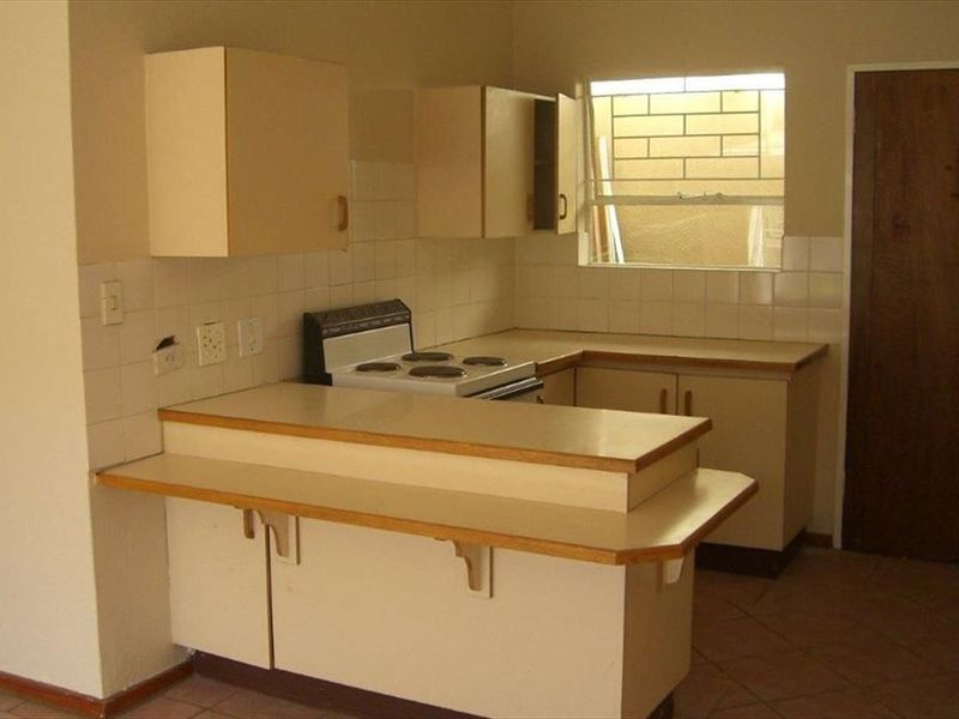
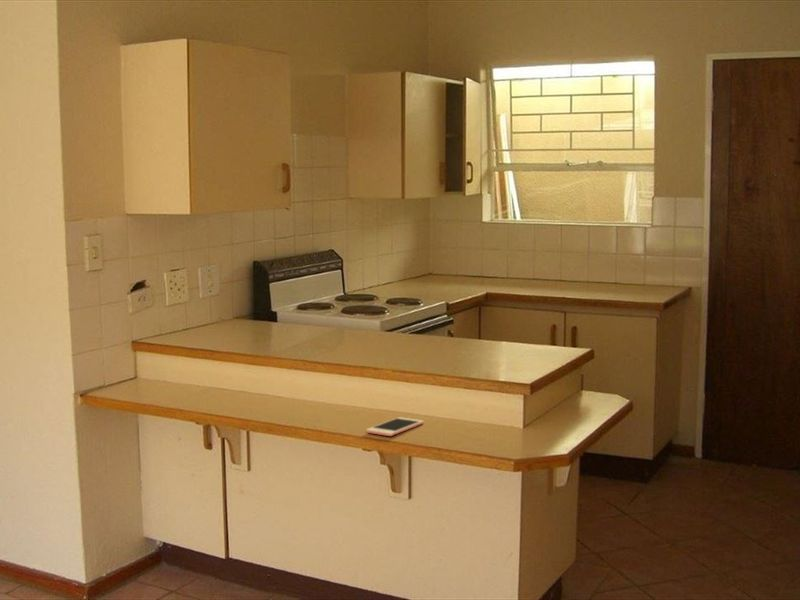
+ cell phone [365,416,425,437]
